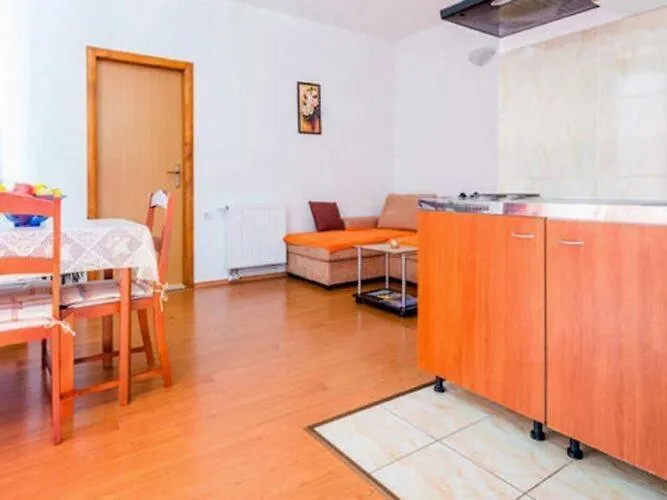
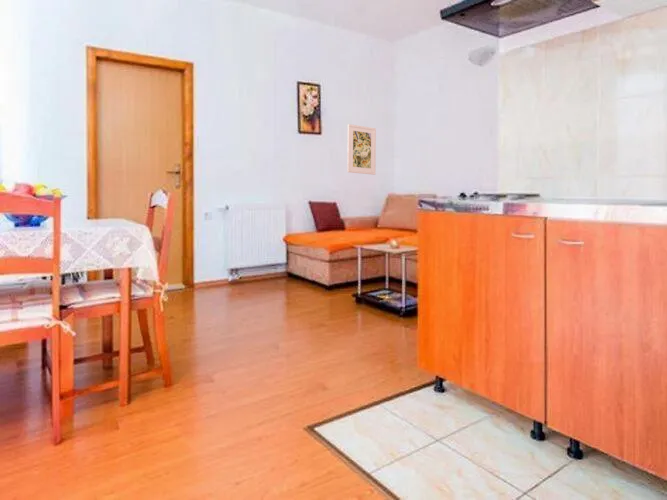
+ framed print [346,123,377,176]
